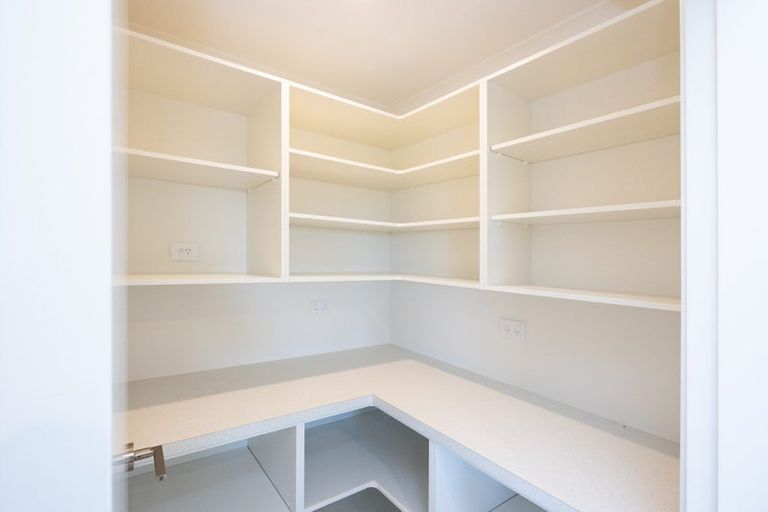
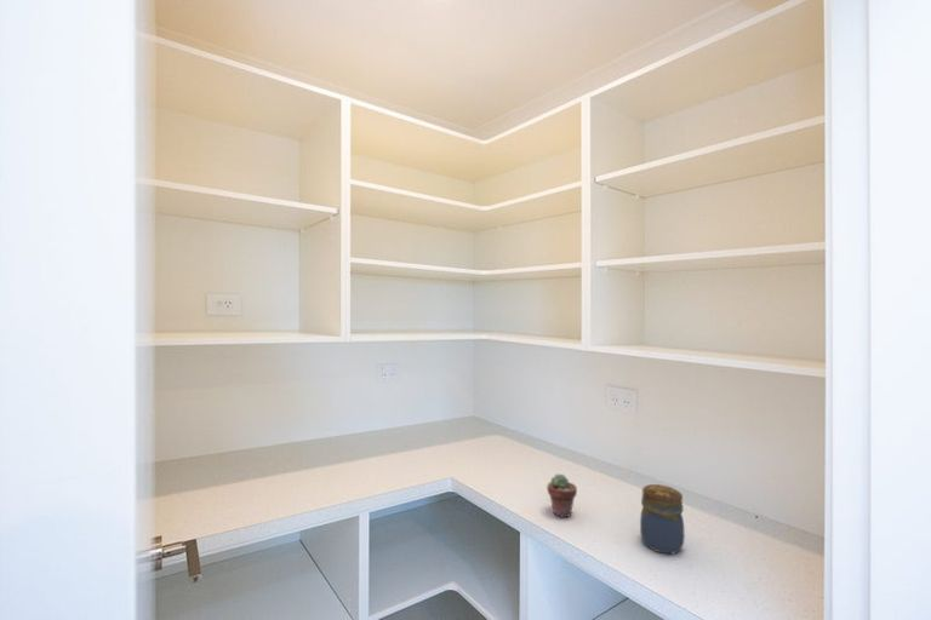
+ jar [639,483,685,555]
+ potted succulent [546,472,578,518]
